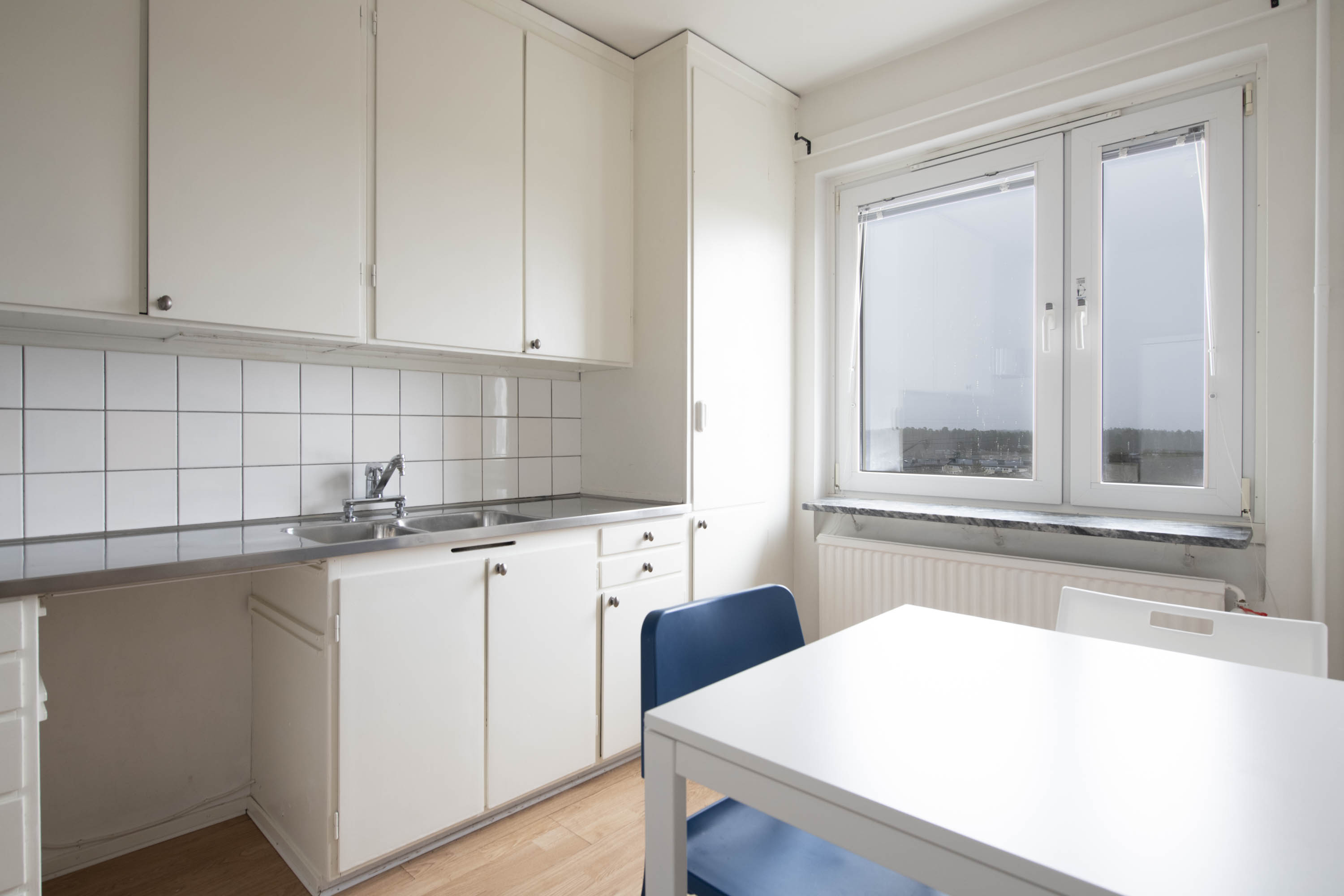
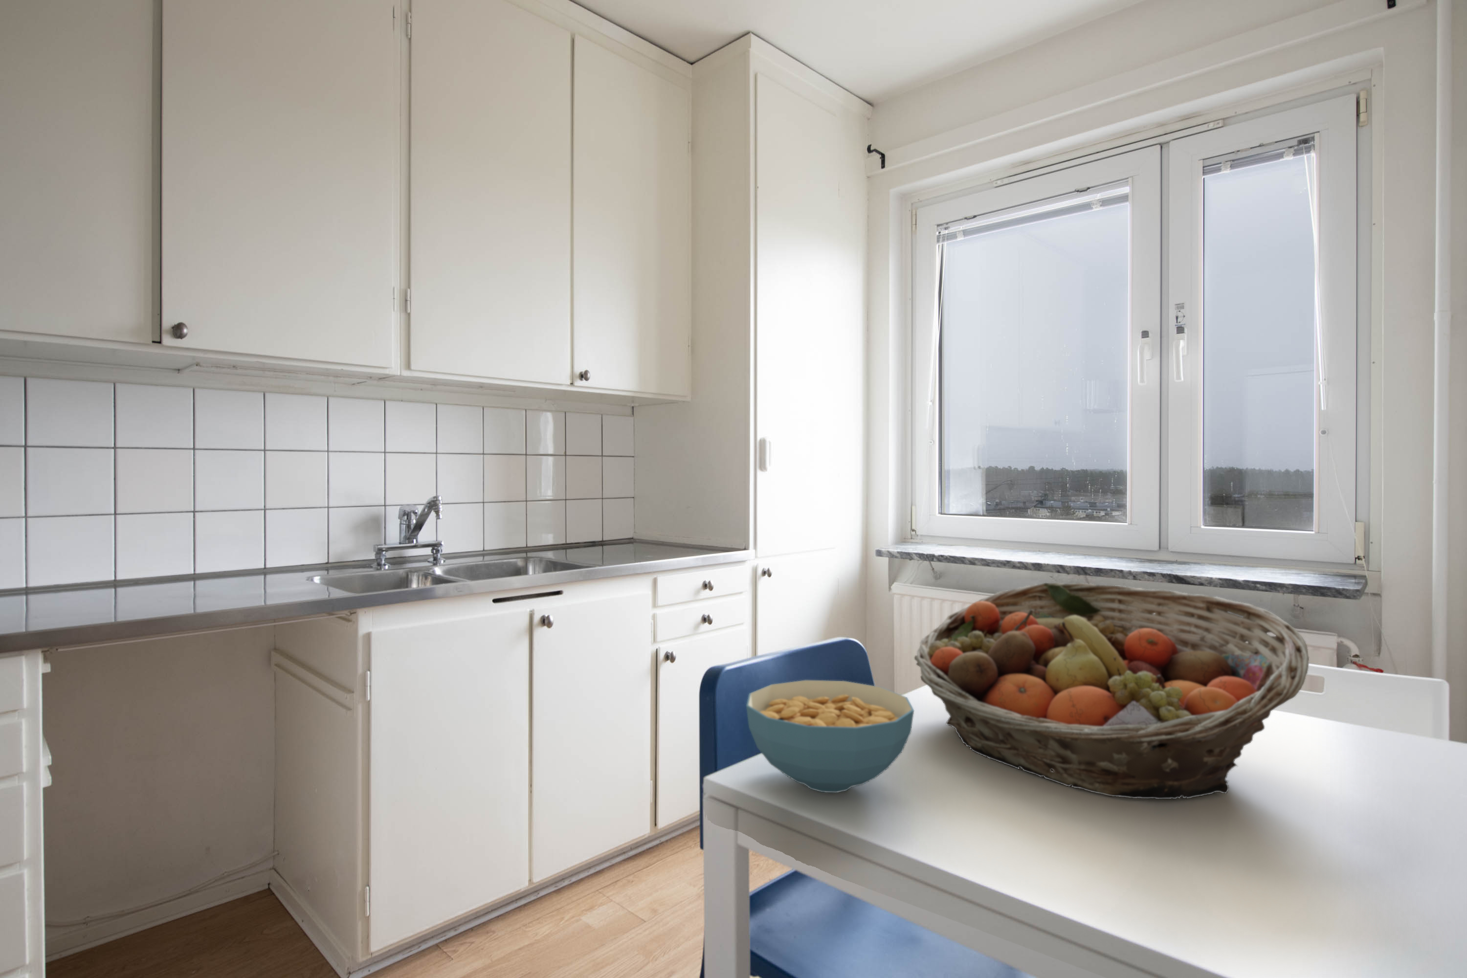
+ fruit basket [914,582,1310,799]
+ cereal bowl [746,680,915,794]
